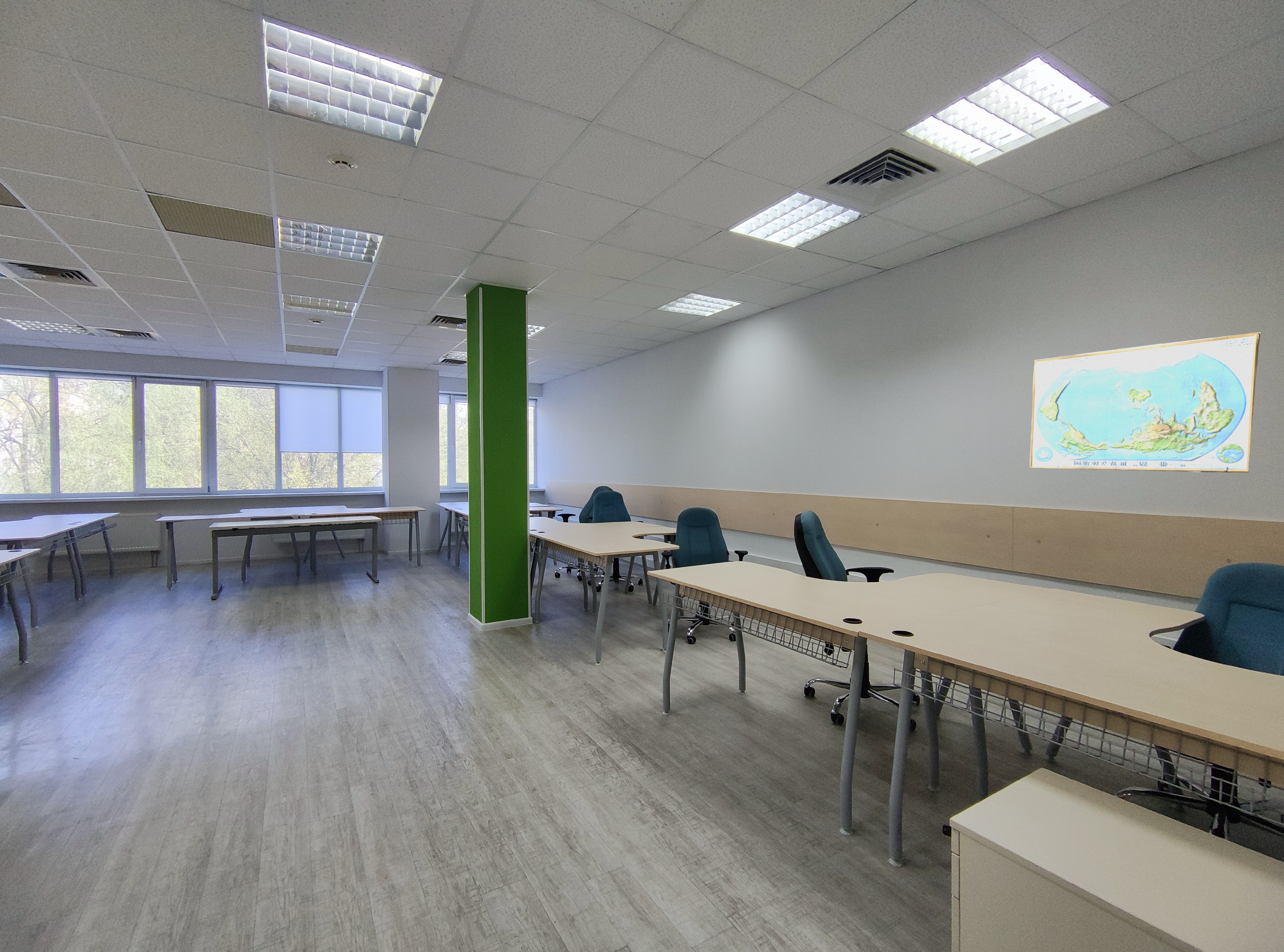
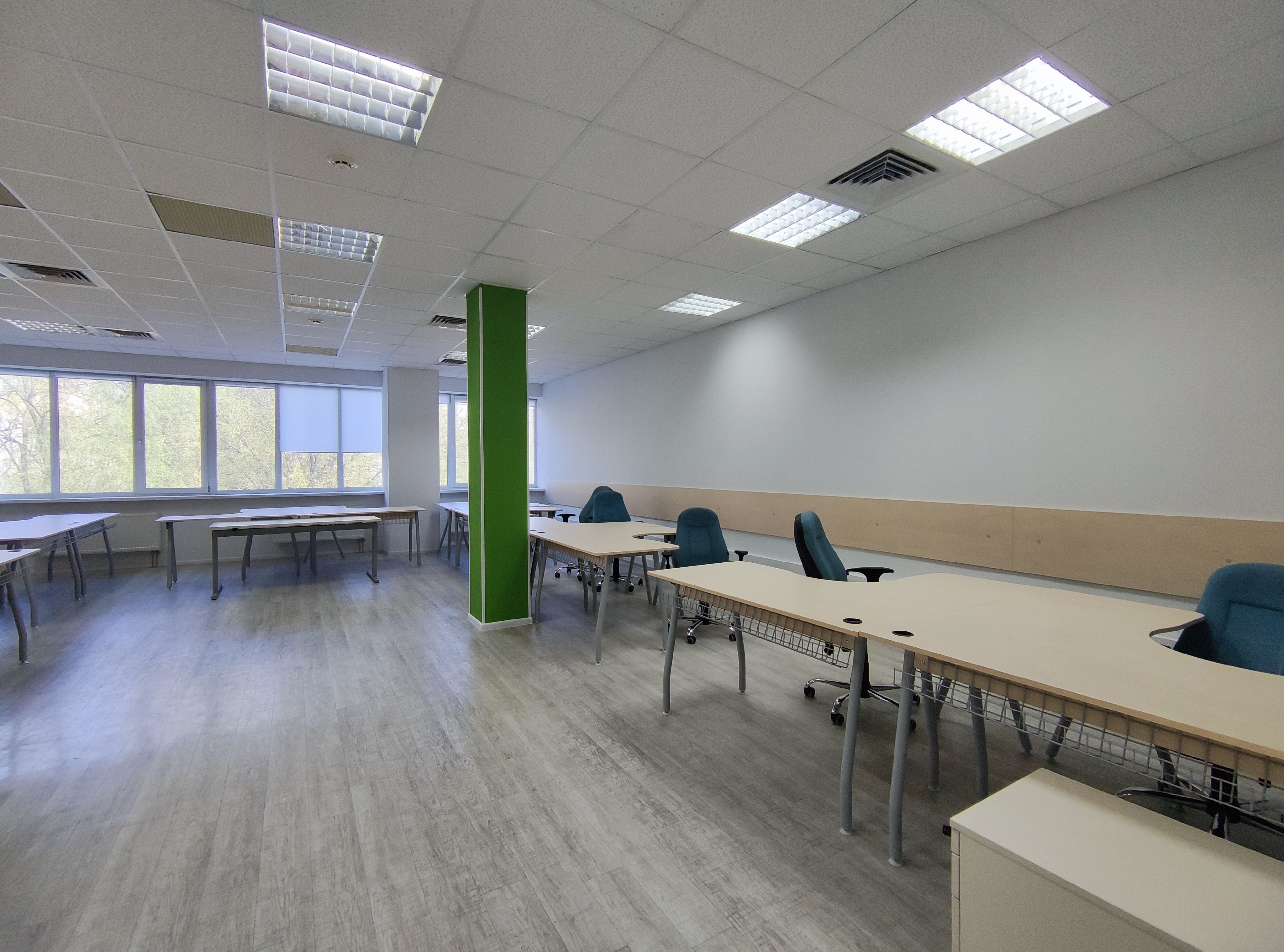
- world map [1029,332,1261,474]
